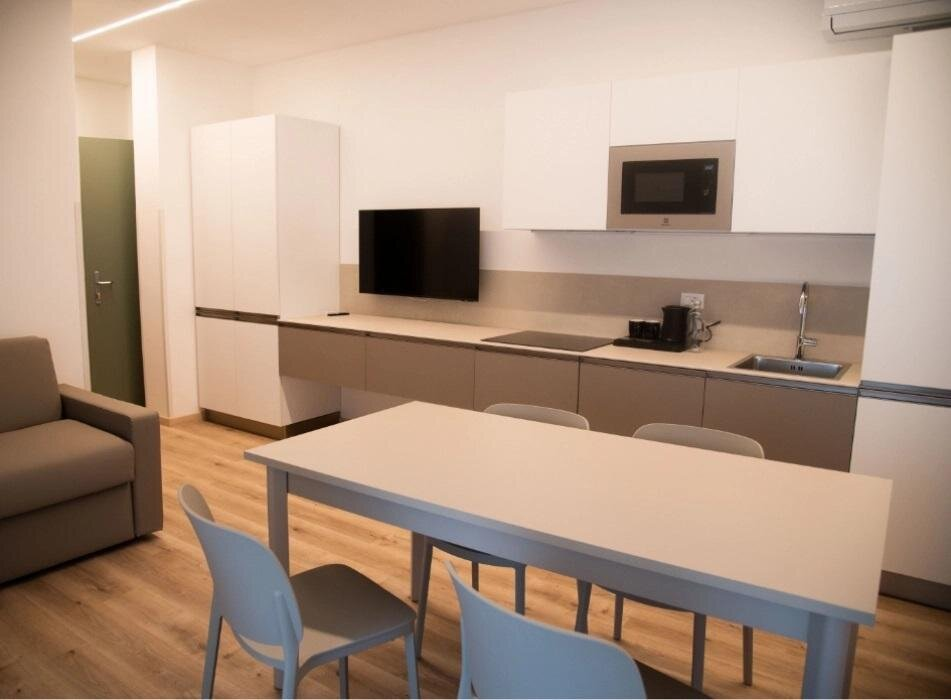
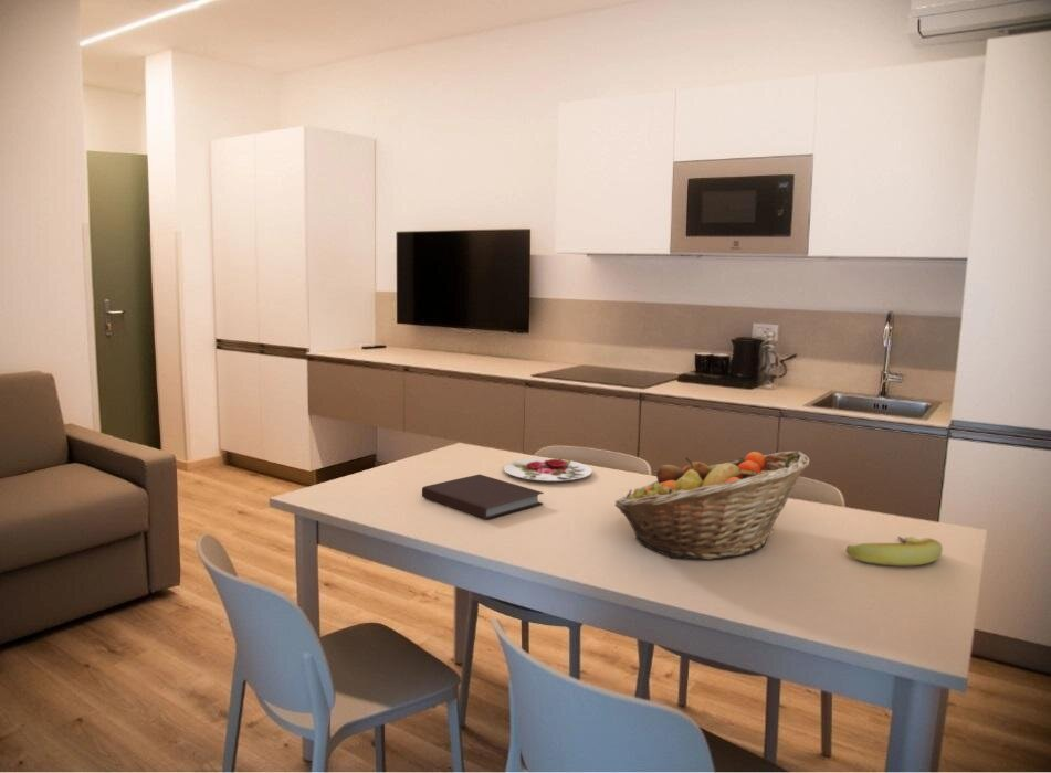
+ notebook [421,473,545,520]
+ plate [502,457,593,483]
+ fruit basket [614,449,810,561]
+ banana [845,536,944,566]
